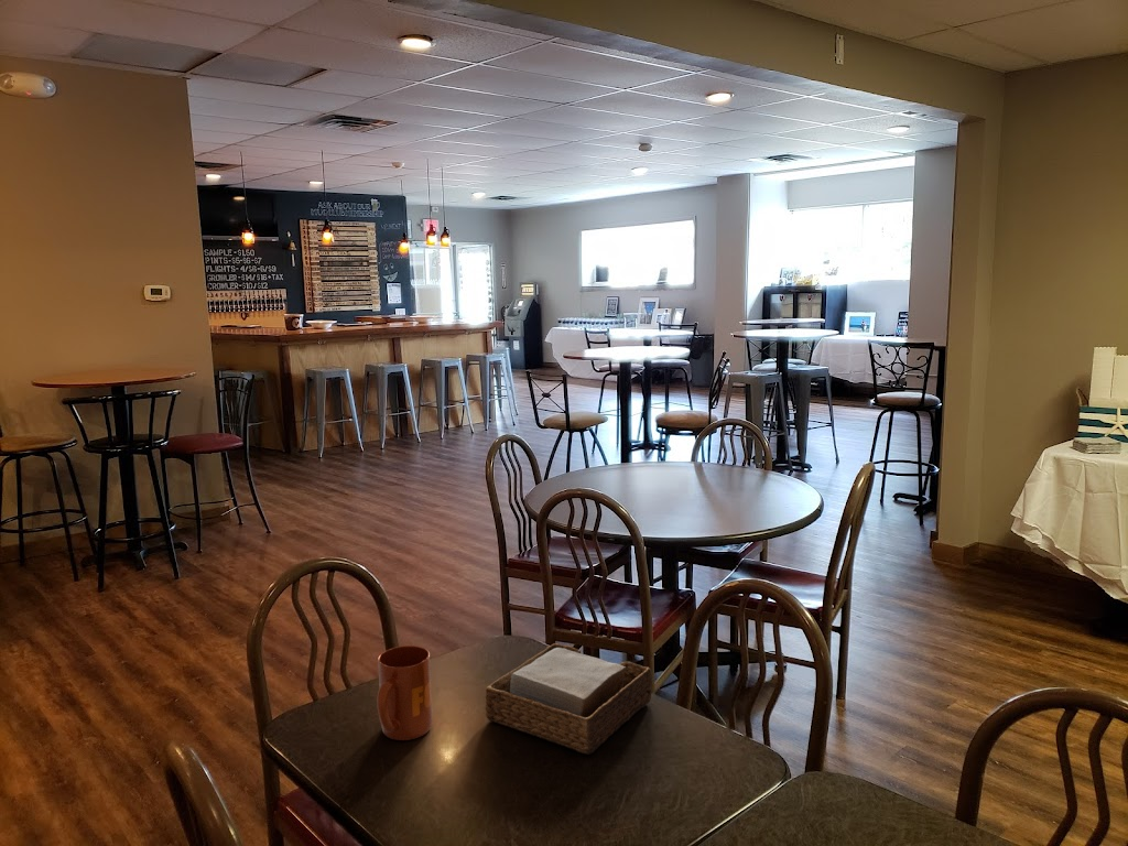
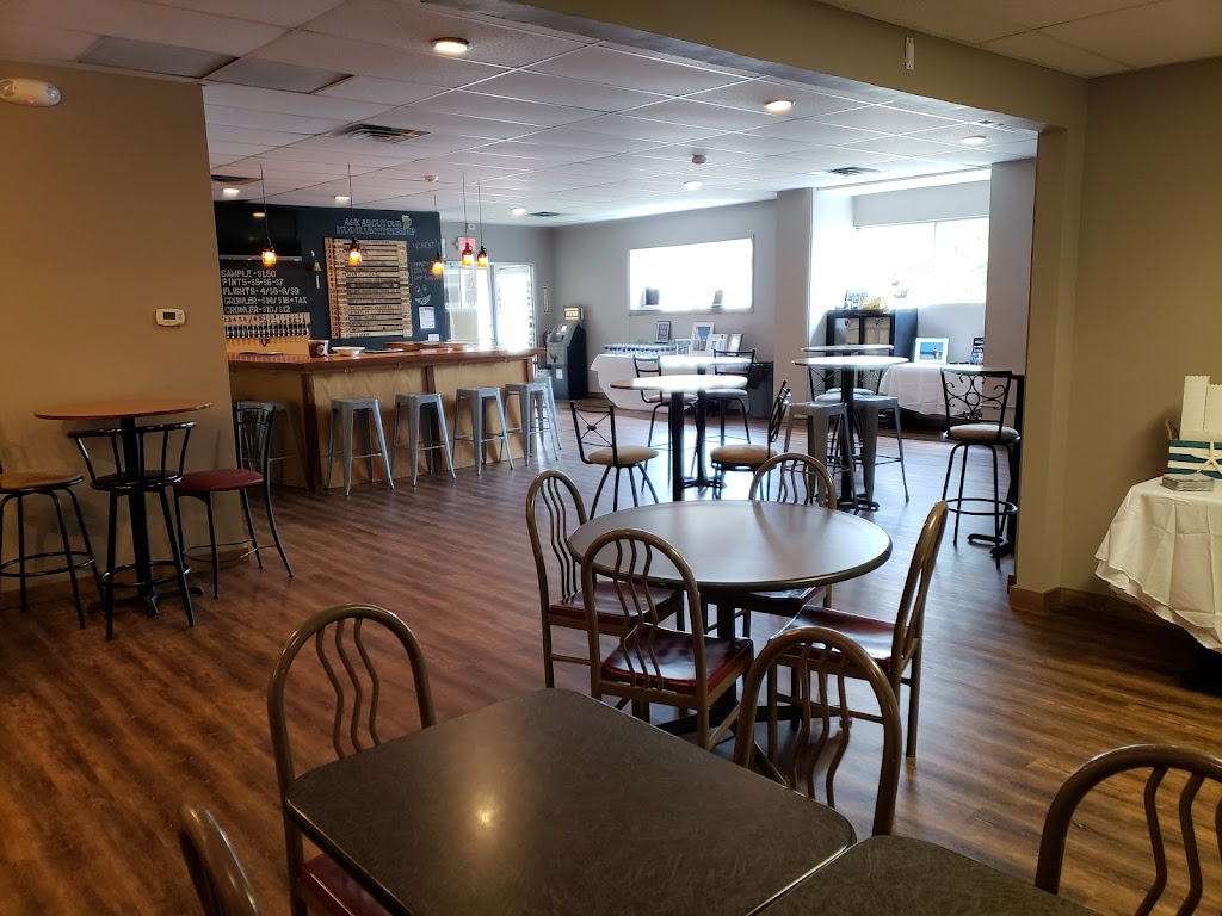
- mug [376,644,433,741]
- napkin holder [485,642,653,756]
